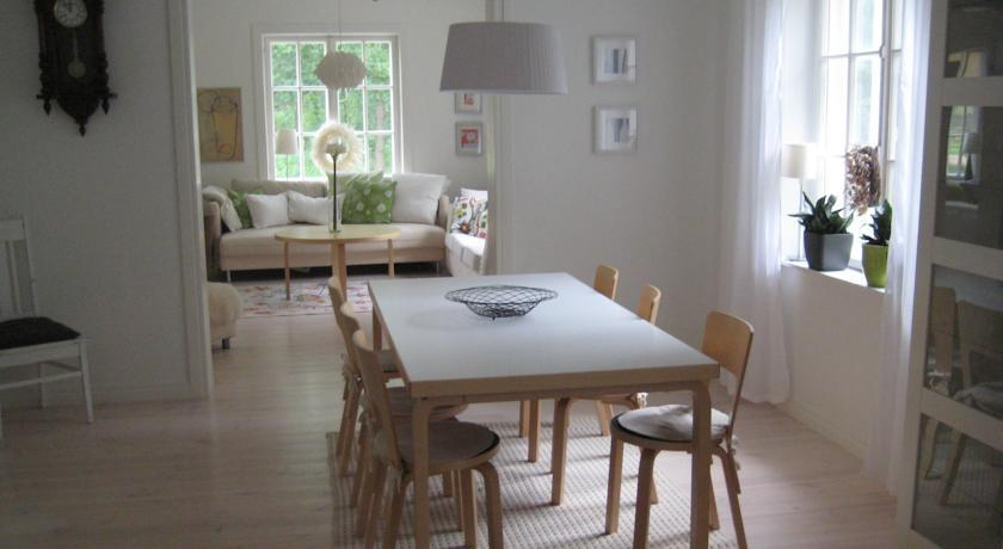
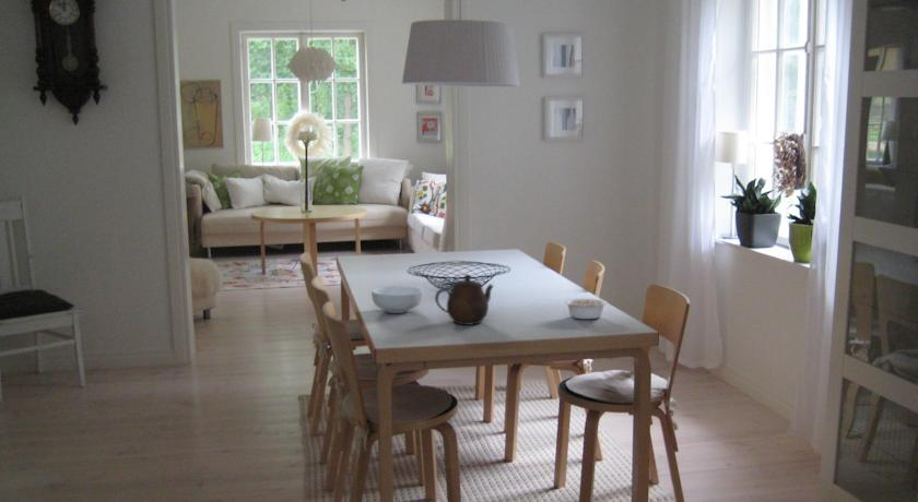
+ cereal bowl [370,285,423,314]
+ teapot [434,274,495,326]
+ legume [564,298,614,320]
